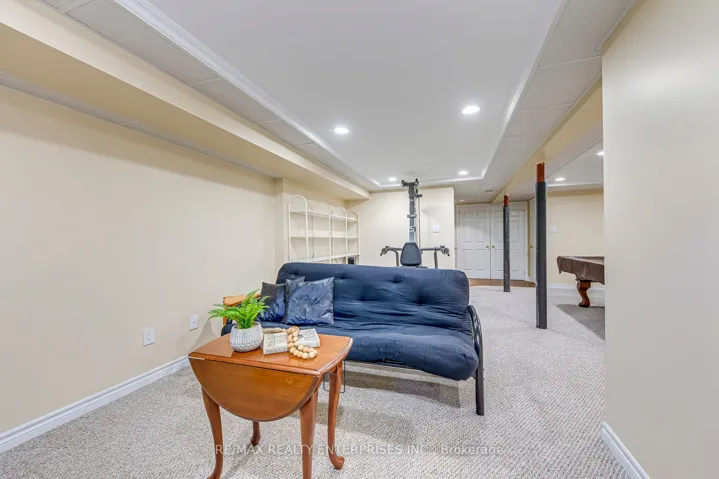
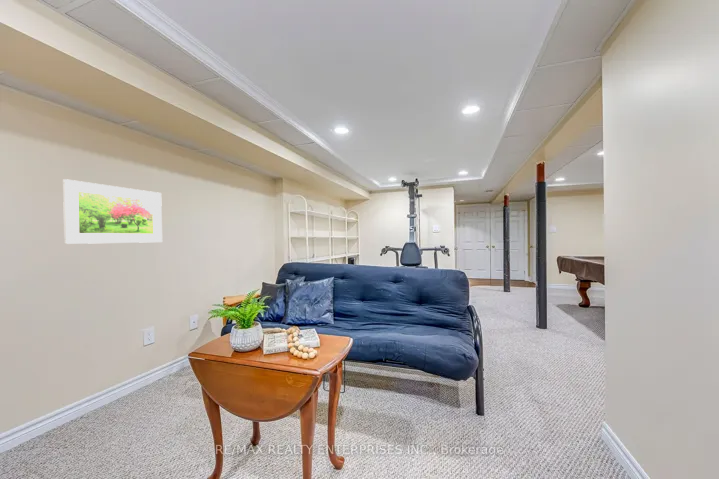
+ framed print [62,178,163,245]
